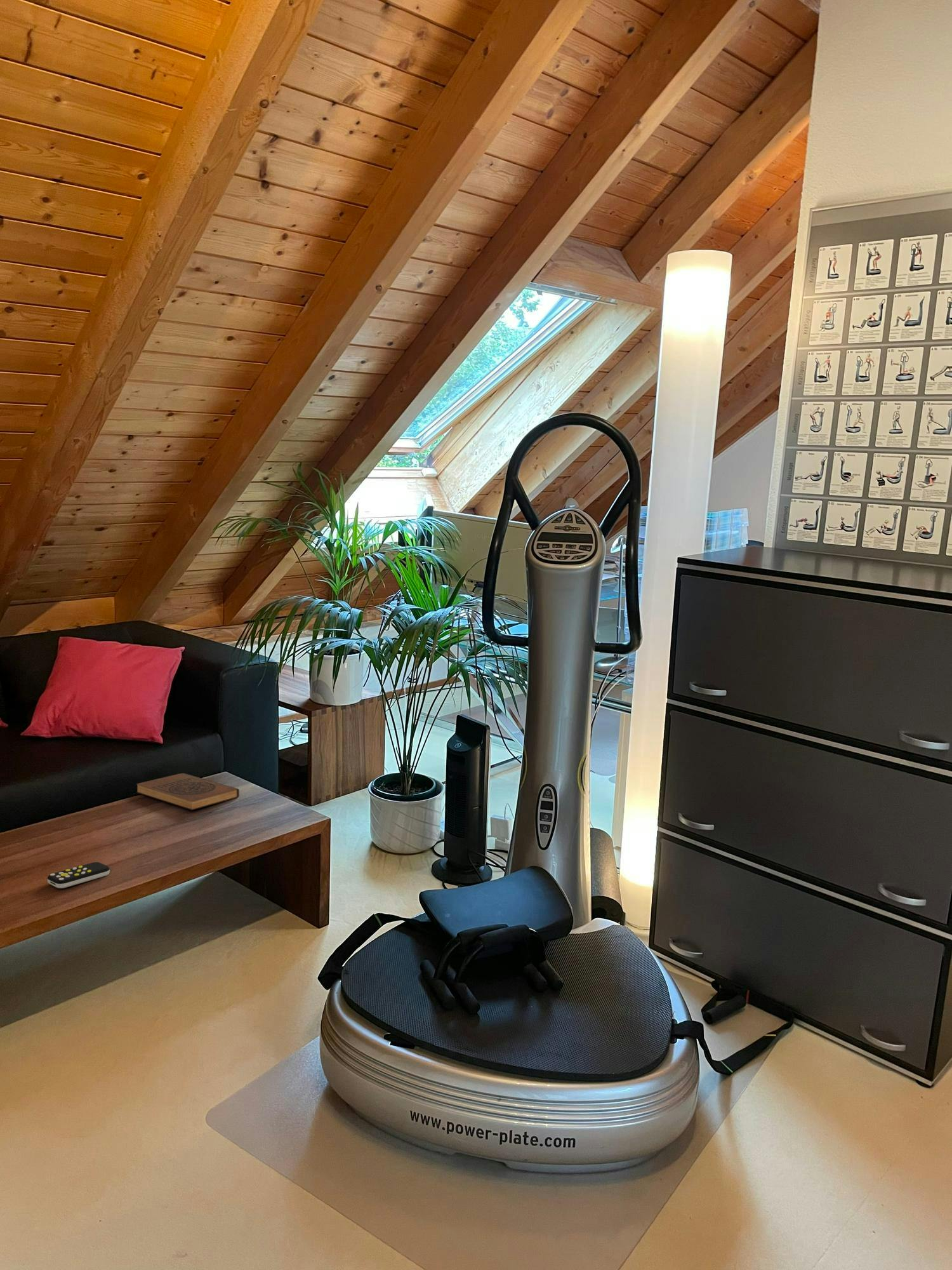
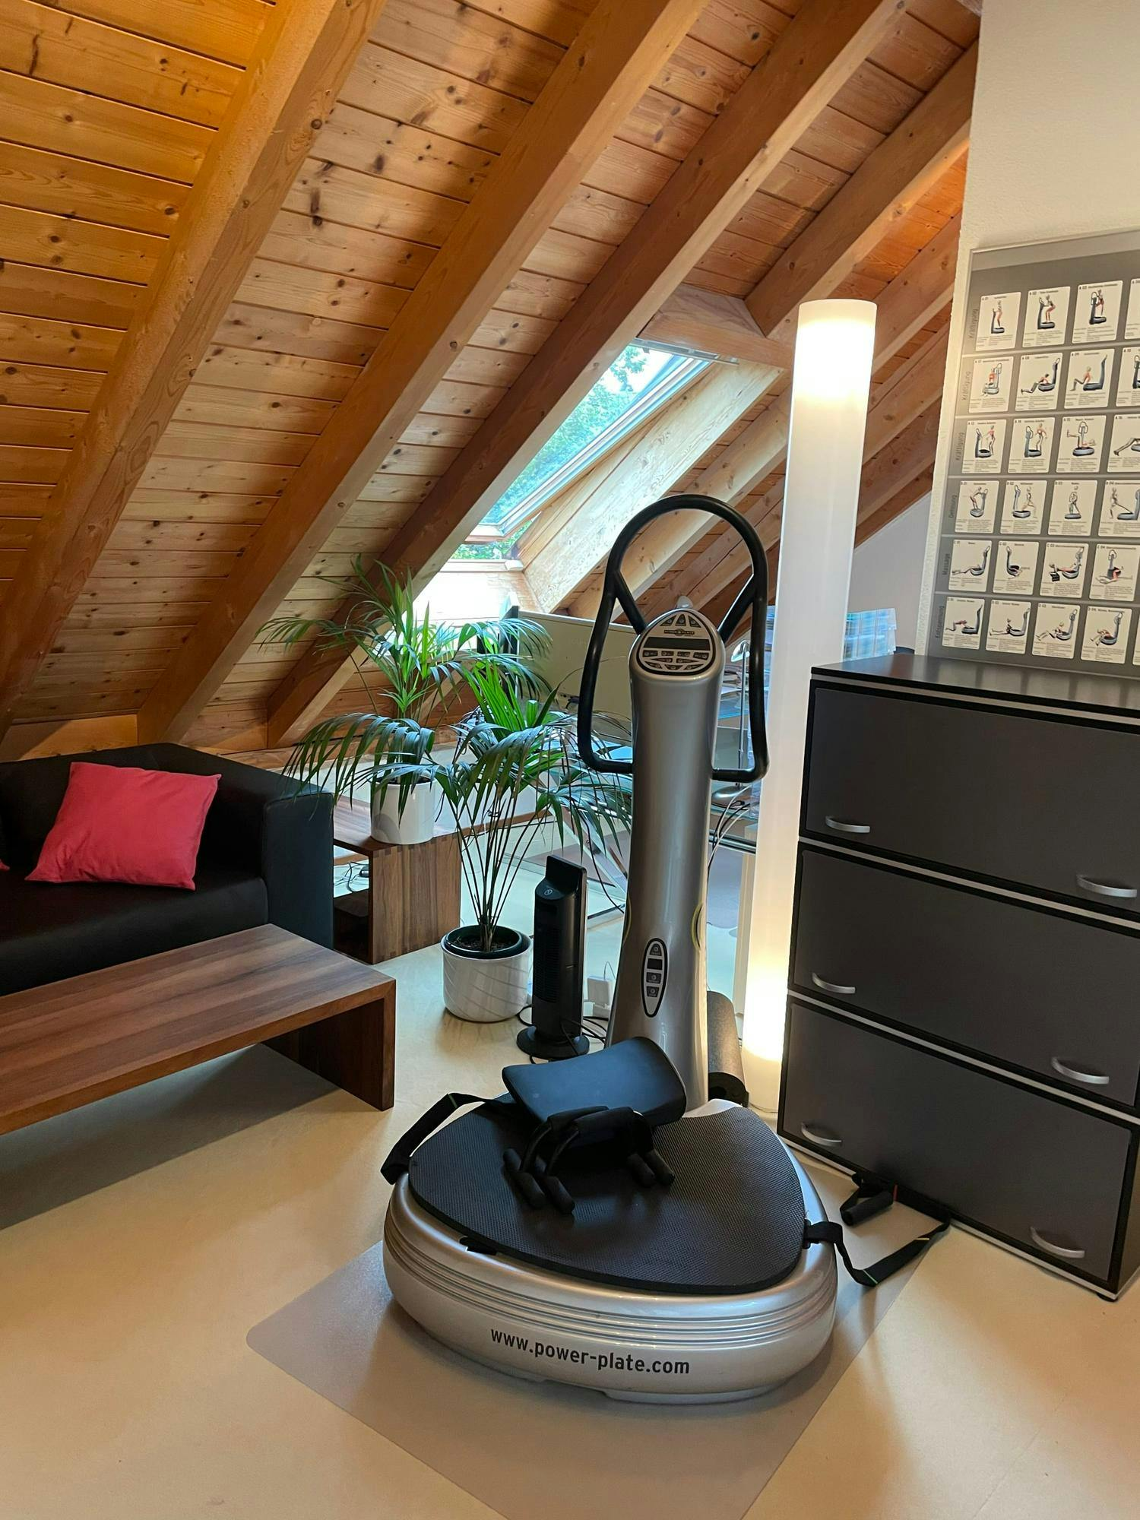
- book [136,772,240,811]
- remote control [47,862,110,889]
